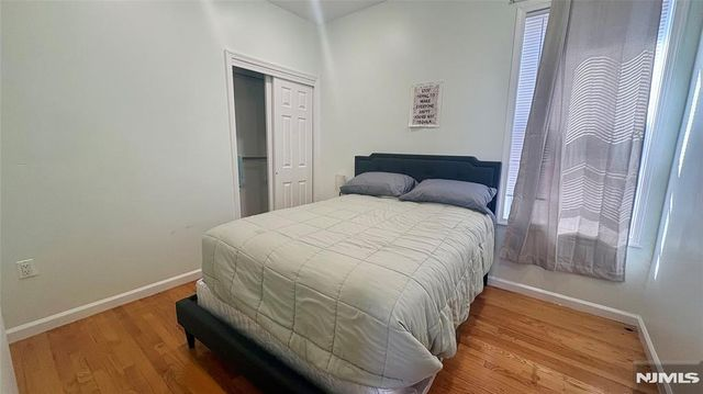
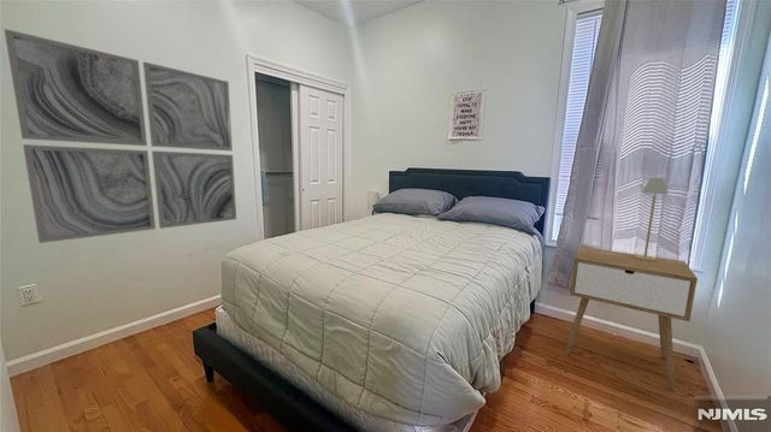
+ nightstand [564,245,699,391]
+ table lamp [632,177,669,262]
+ wall art [4,28,237,244]
